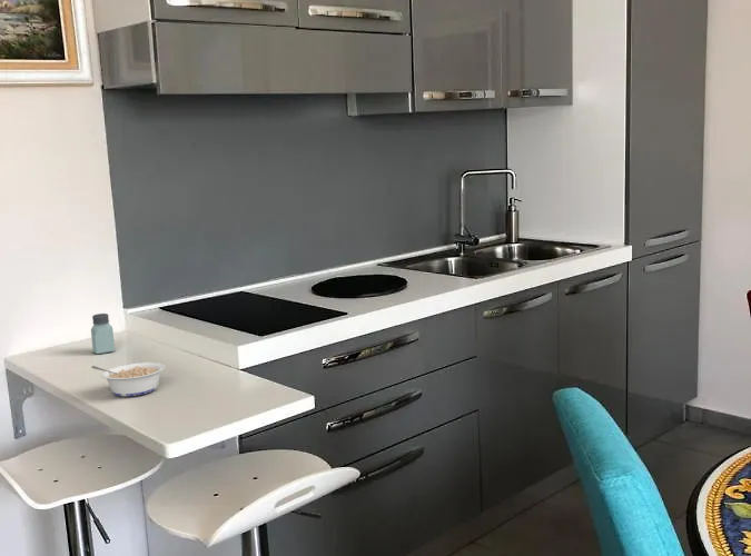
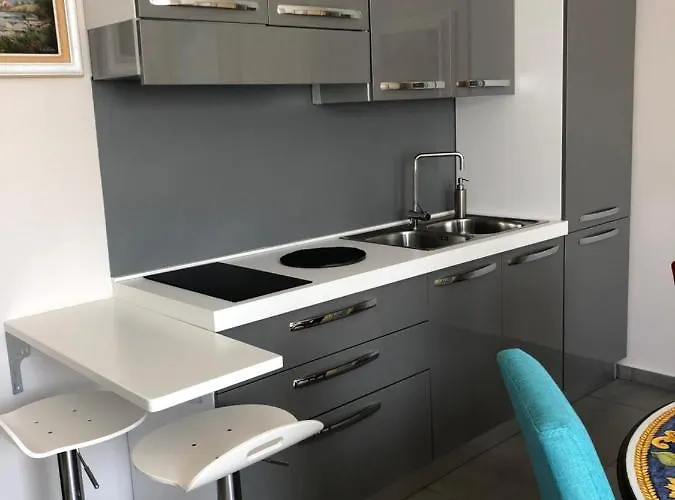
- saltshaker [90,312,116,355]
- legume [90,361,166,398]
